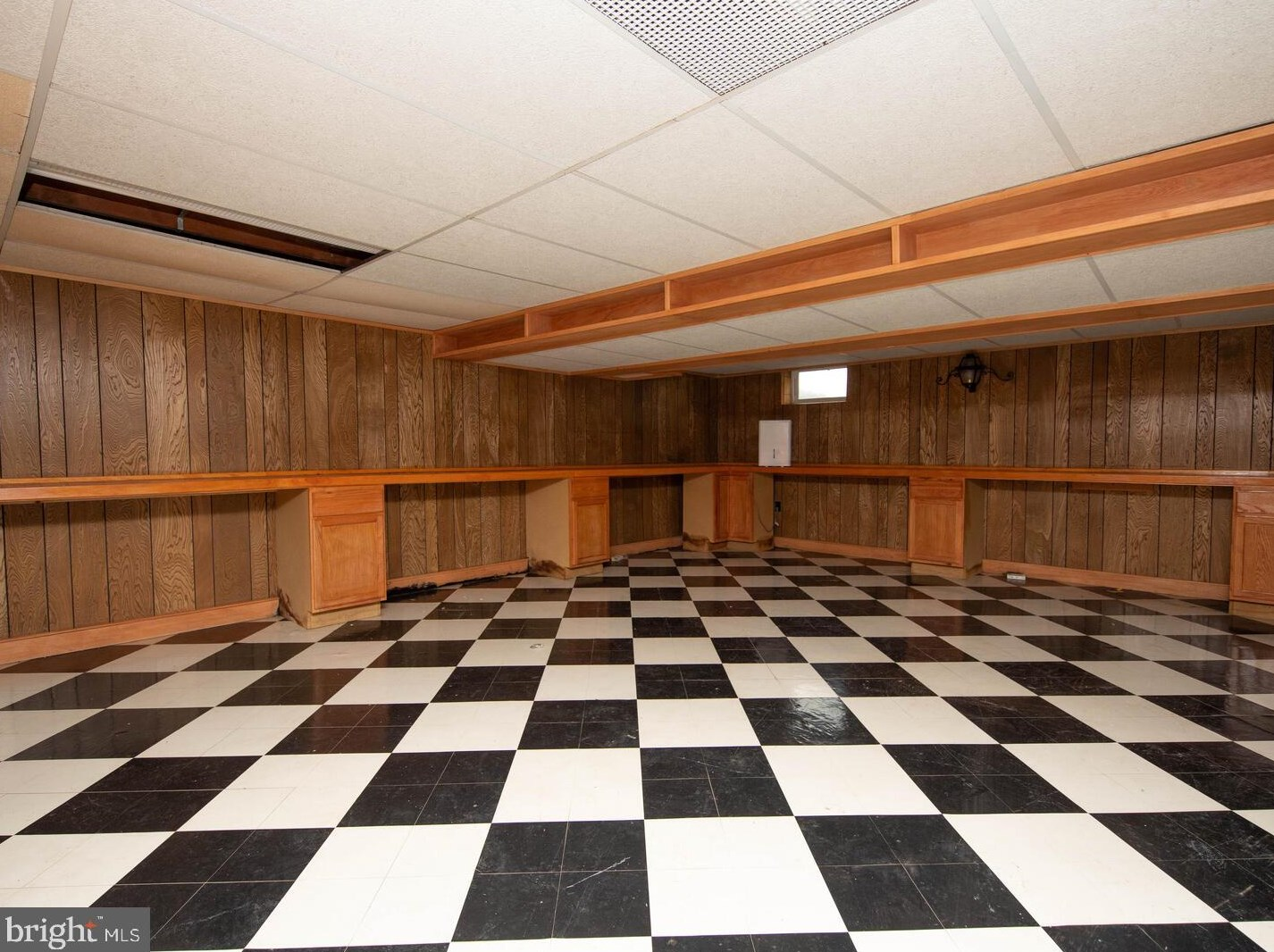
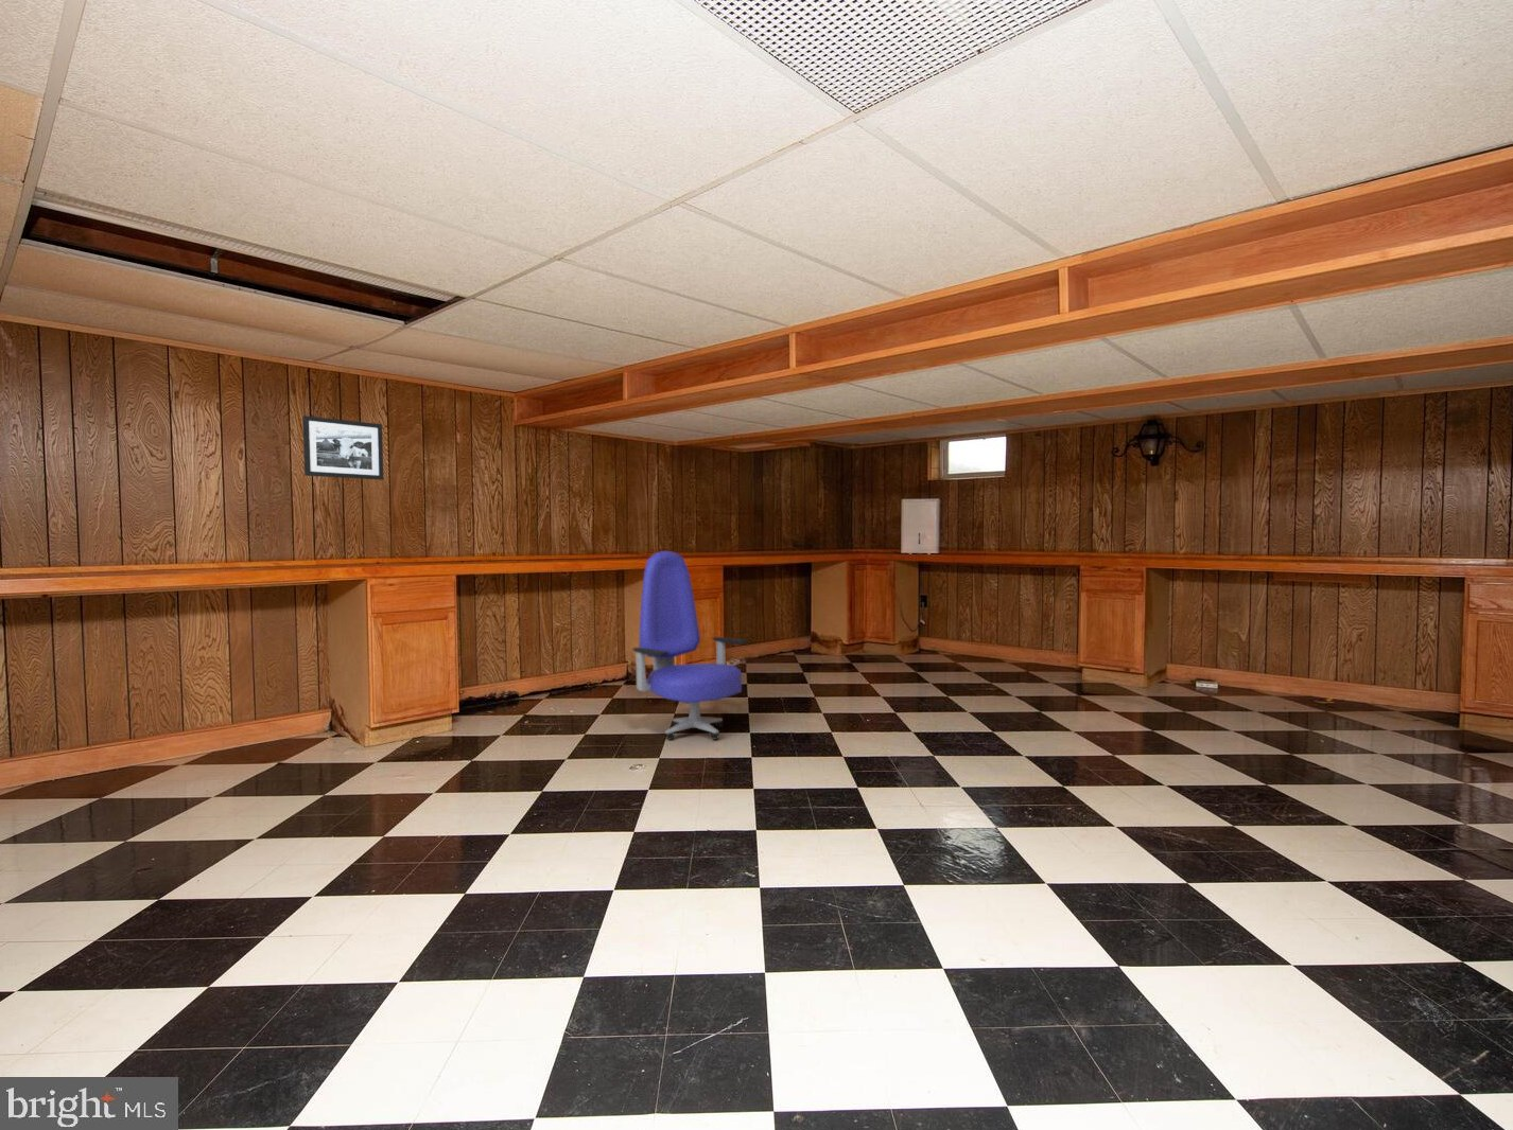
+ office chair [632,550,752,741]
+ picture frame [302,414,384,481]
